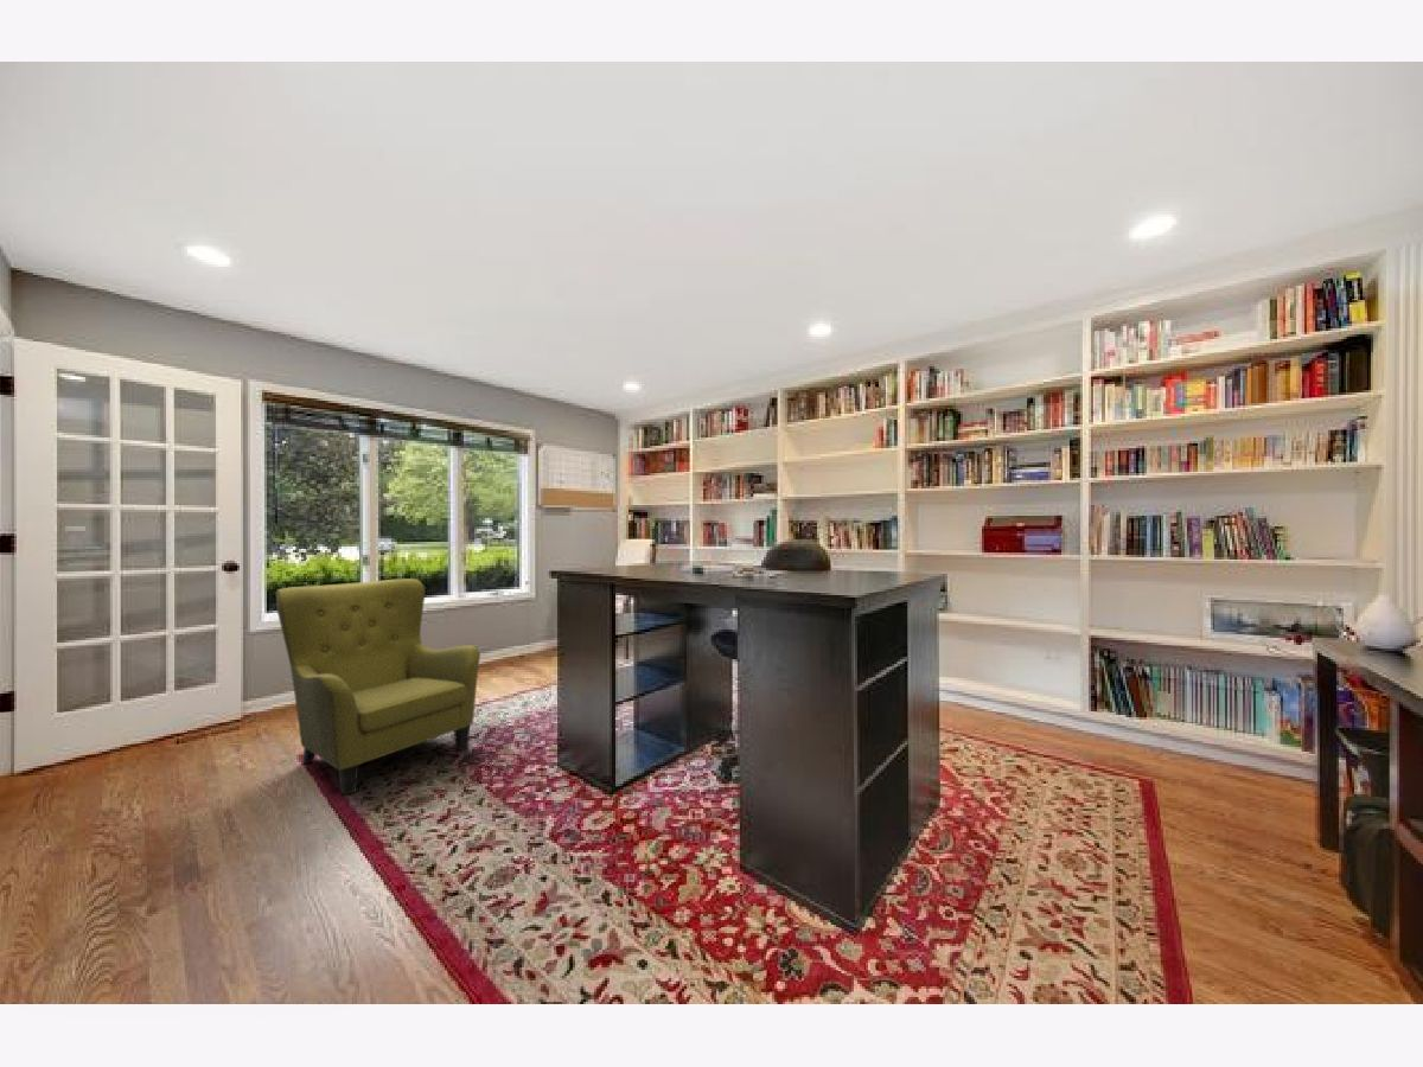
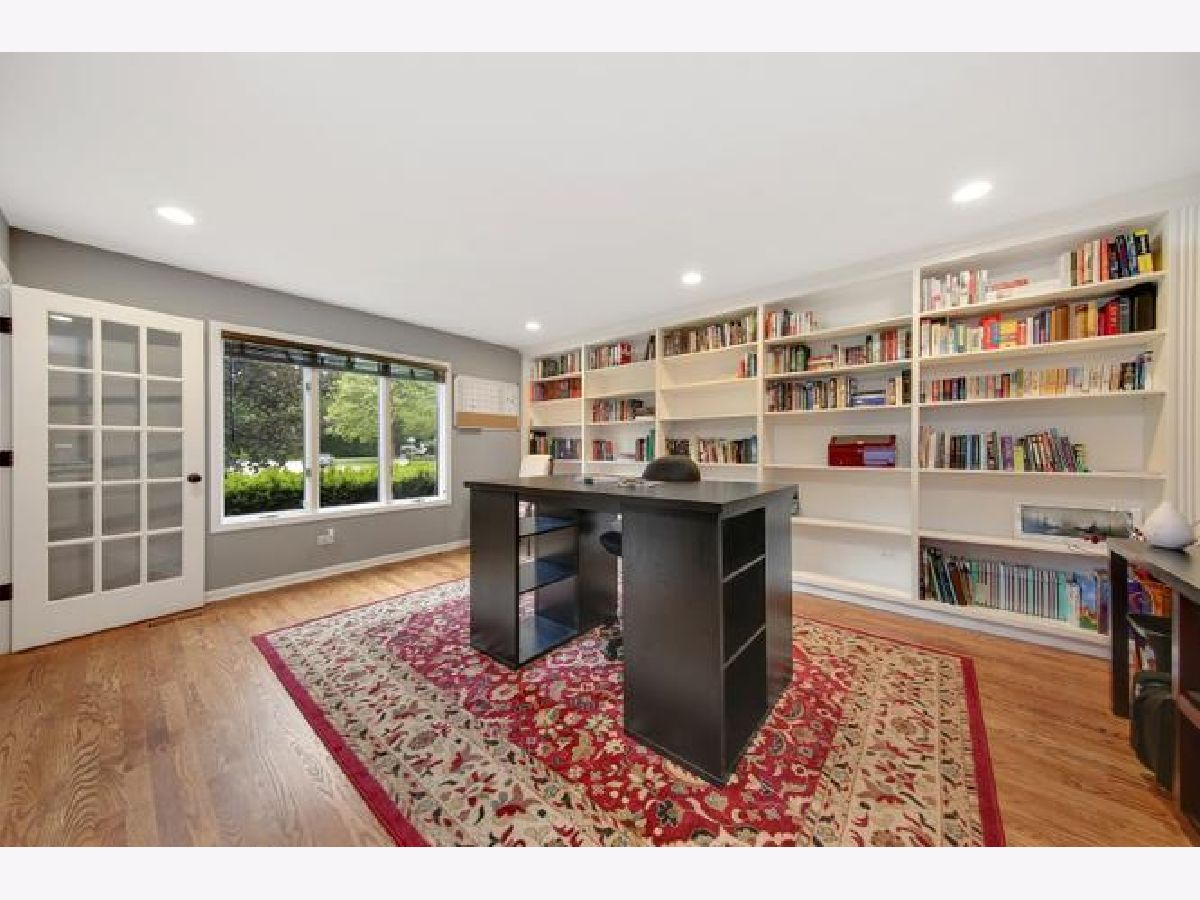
- armchair [275,577,481,797]
